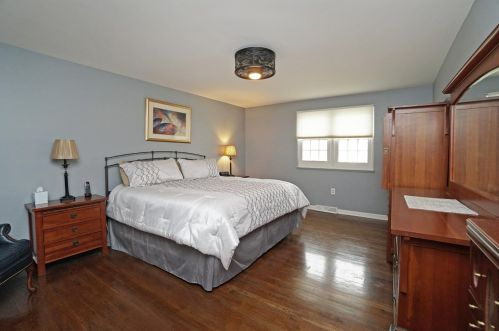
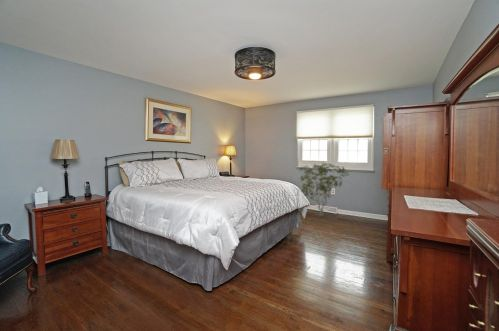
+ shrub [298,162,350,218]
